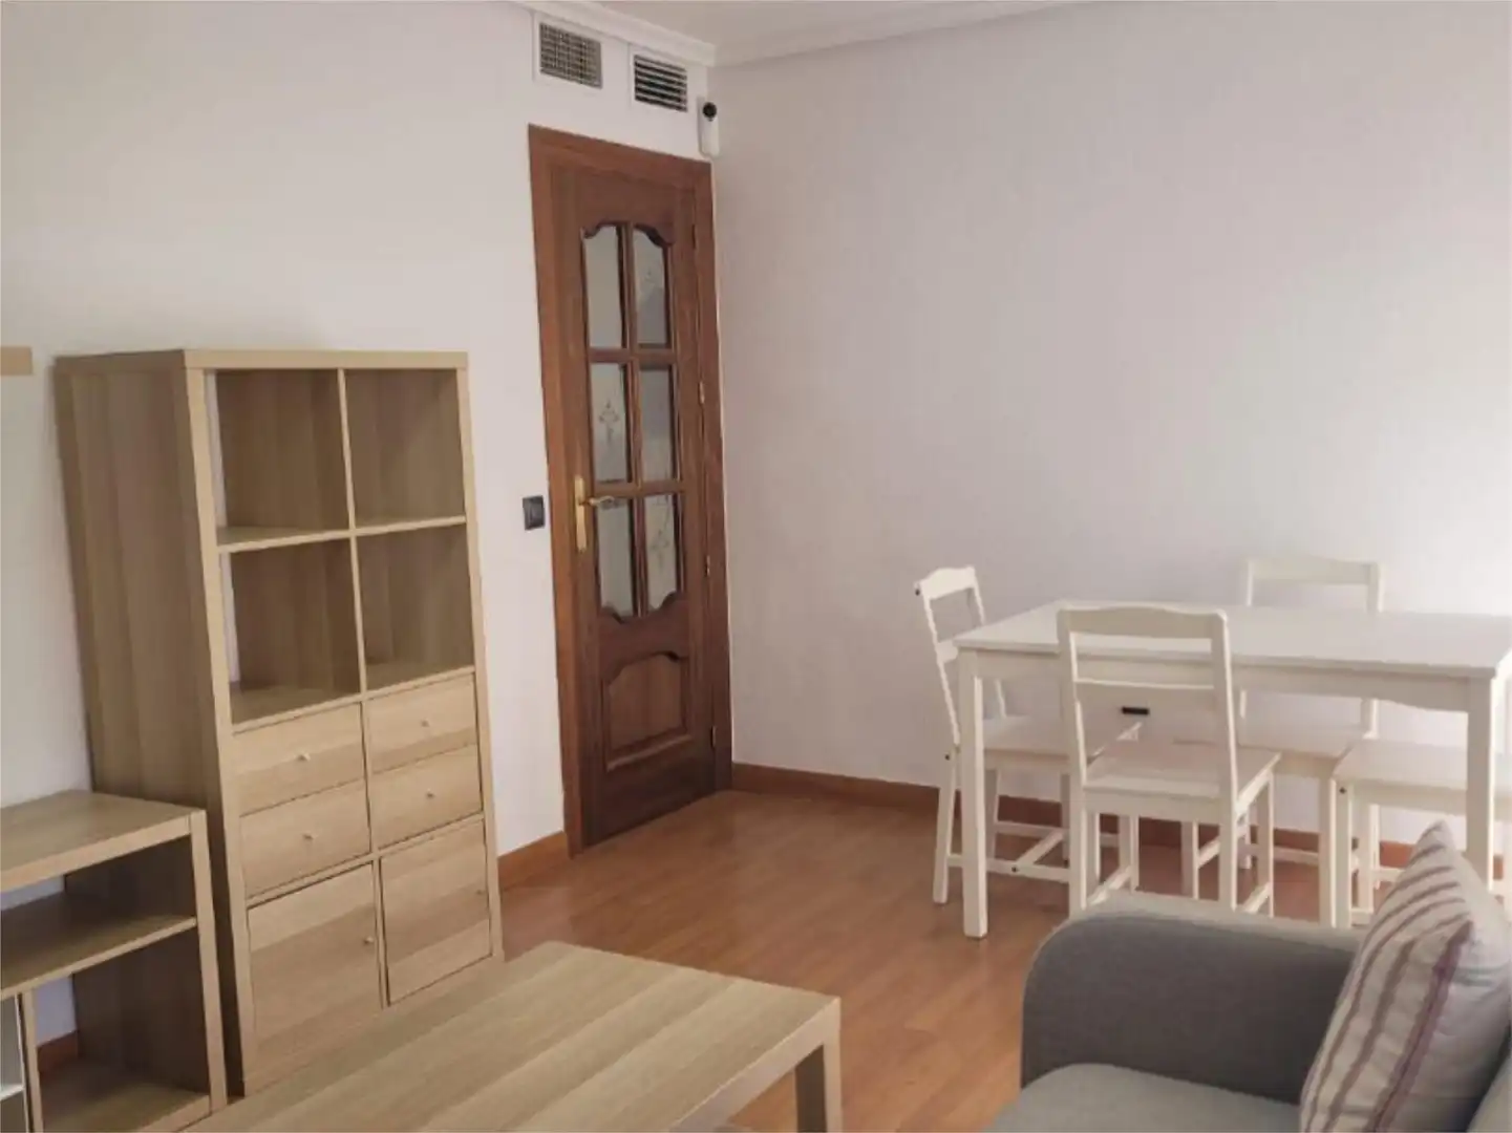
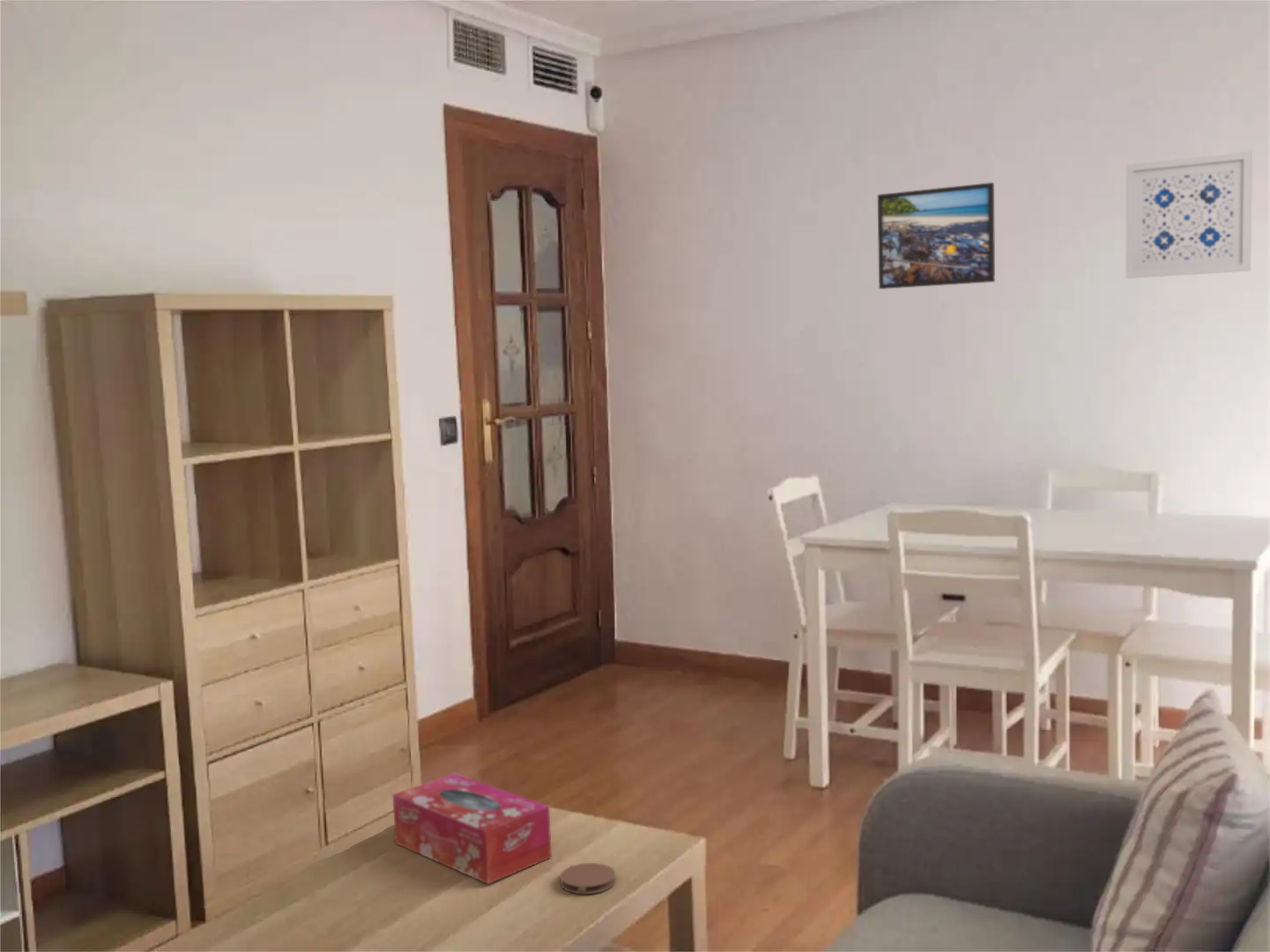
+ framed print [877,182,996,290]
+ wall art [1125,151,1253,279]
+ tissue box [392,772,553,885]
+ coaster [560,862,617,895]
